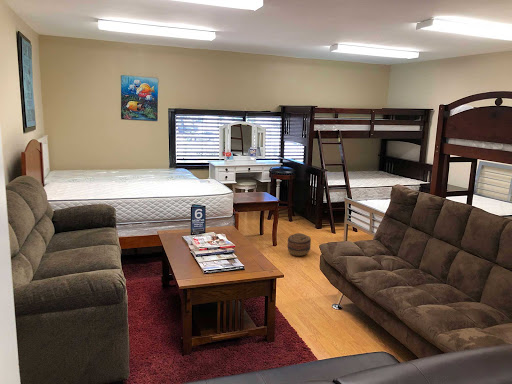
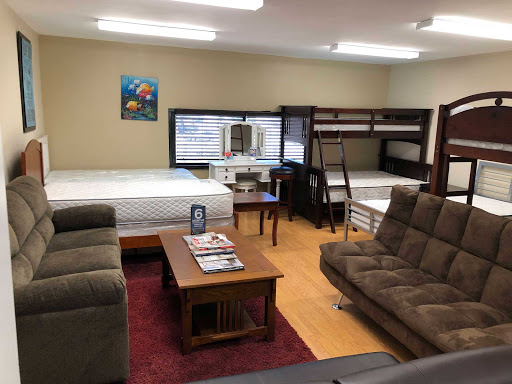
- basket [287,232,312,257]
